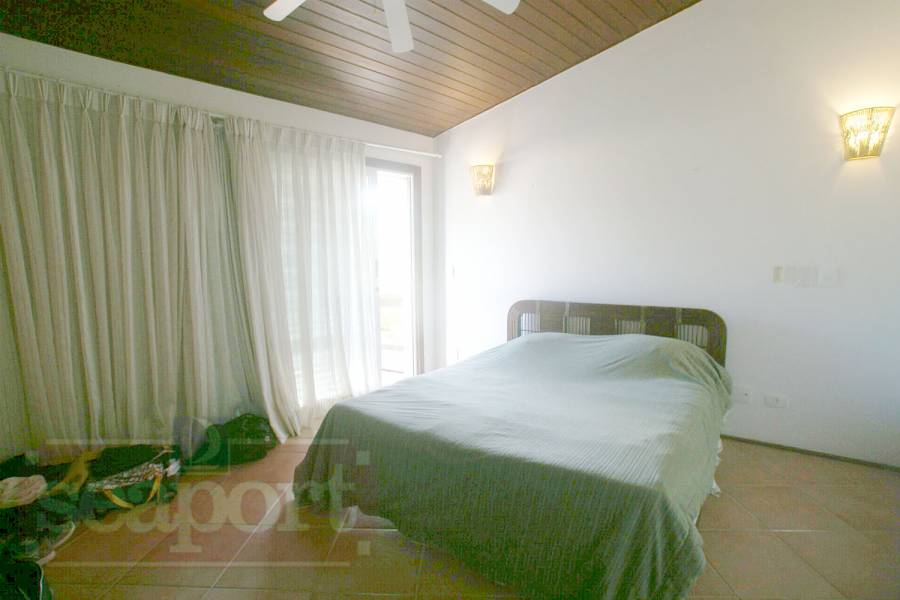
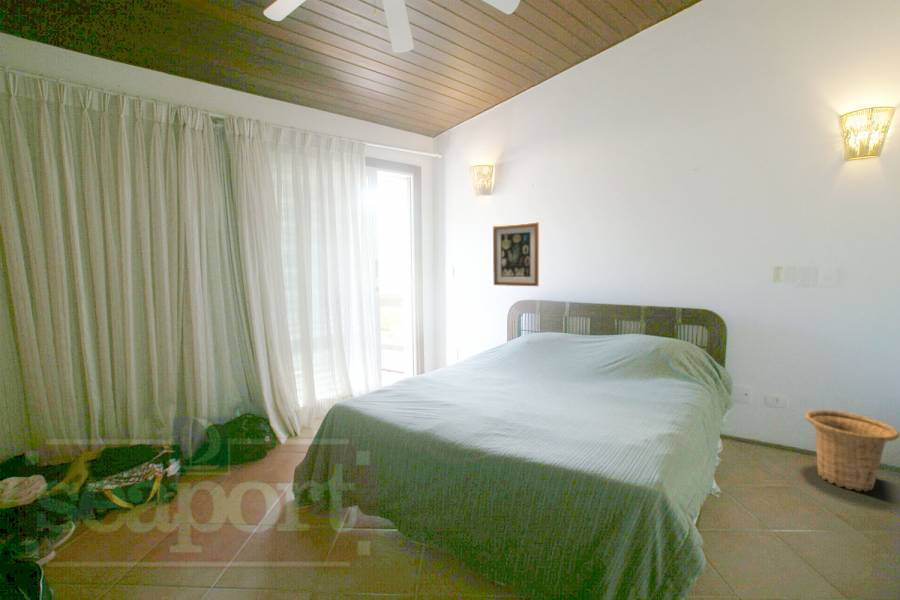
+ wall art [492,221,540,287]
+ basket [804,409,900,492]
